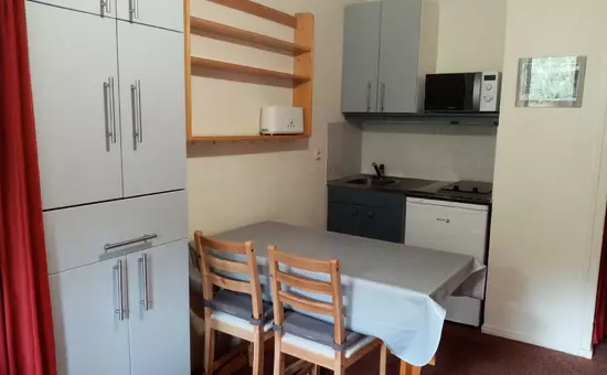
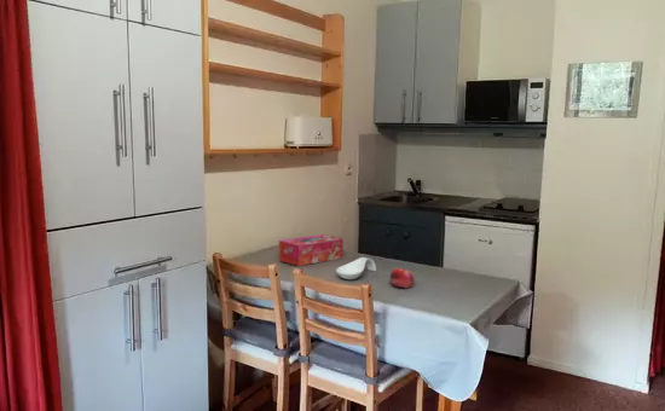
+ fruit [389,267,415,290]
+ tissue box [278,233,345,267]
+ spoon rest [335,256,377,280]
